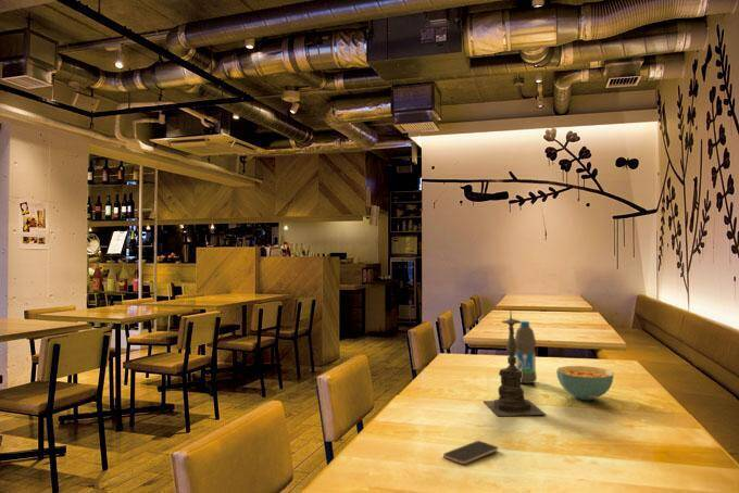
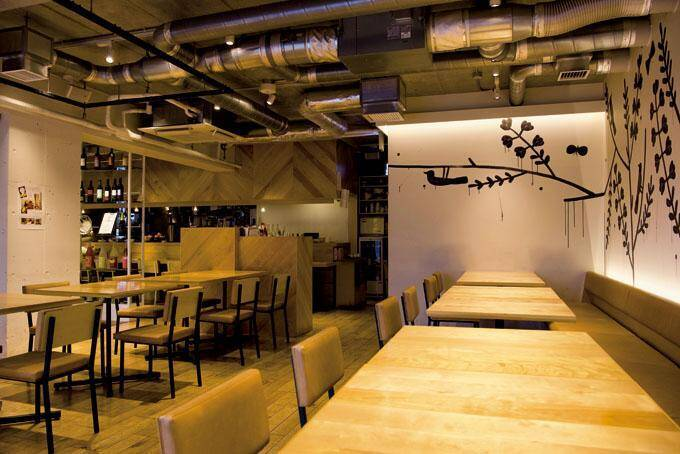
- smartphone [442,440,499,465]
- candle holder [483,312,548,417]
- cereal bowl [555,365,615,401]
- water bottle [514,320,538,384]
